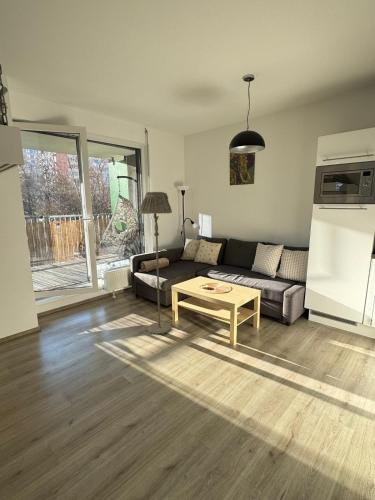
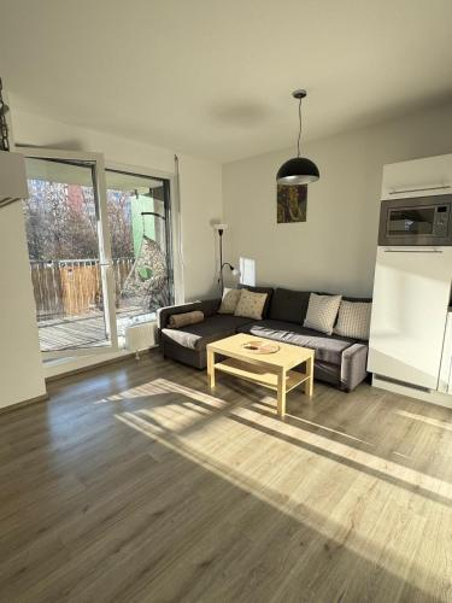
- floor lamp [138,191,173,335]
